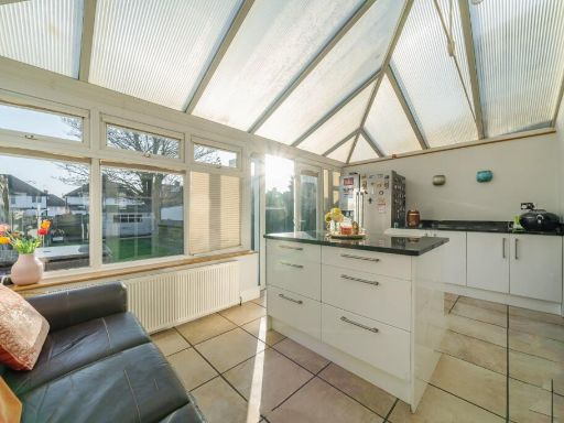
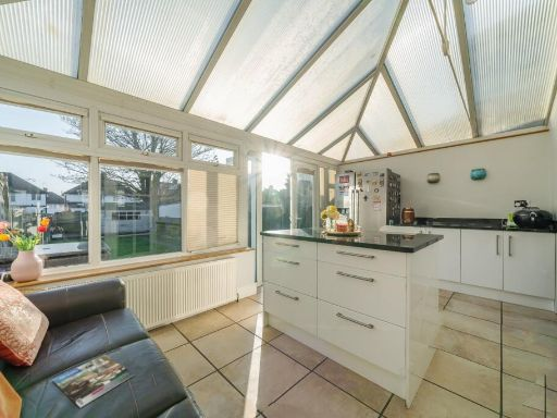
+ magazine [51,354,136,409]
